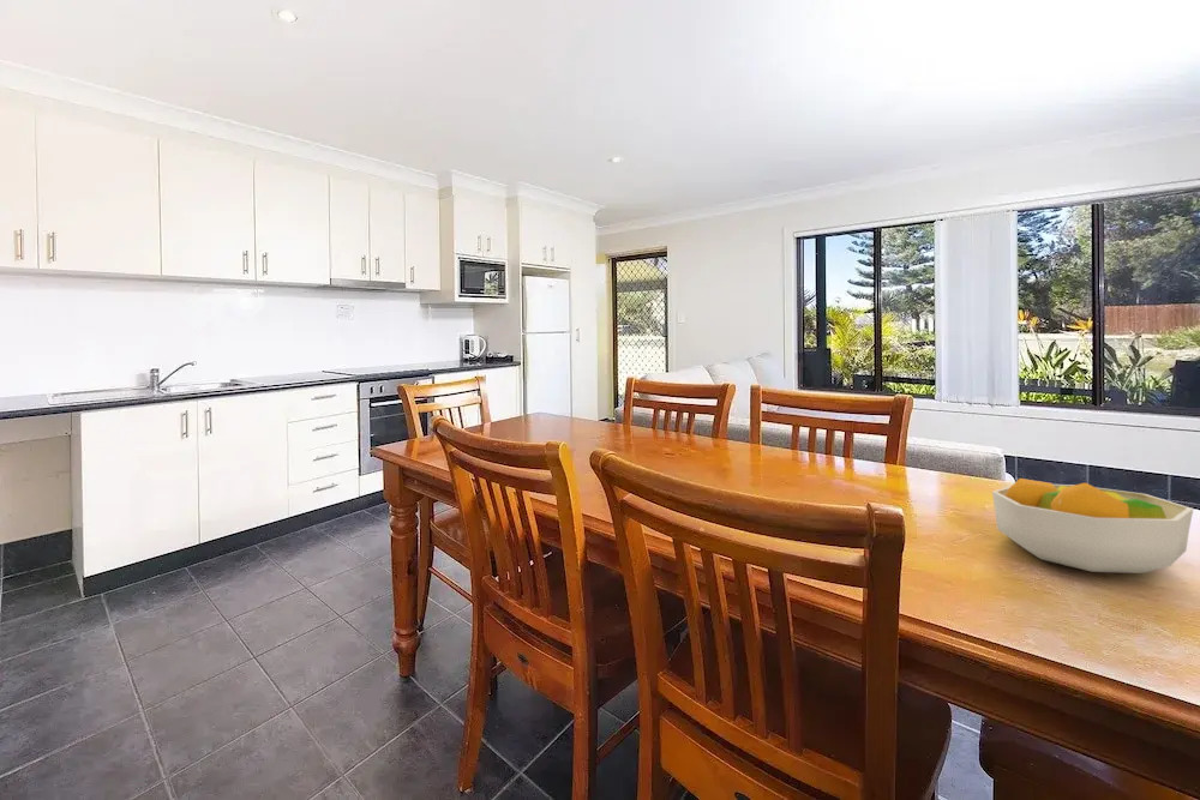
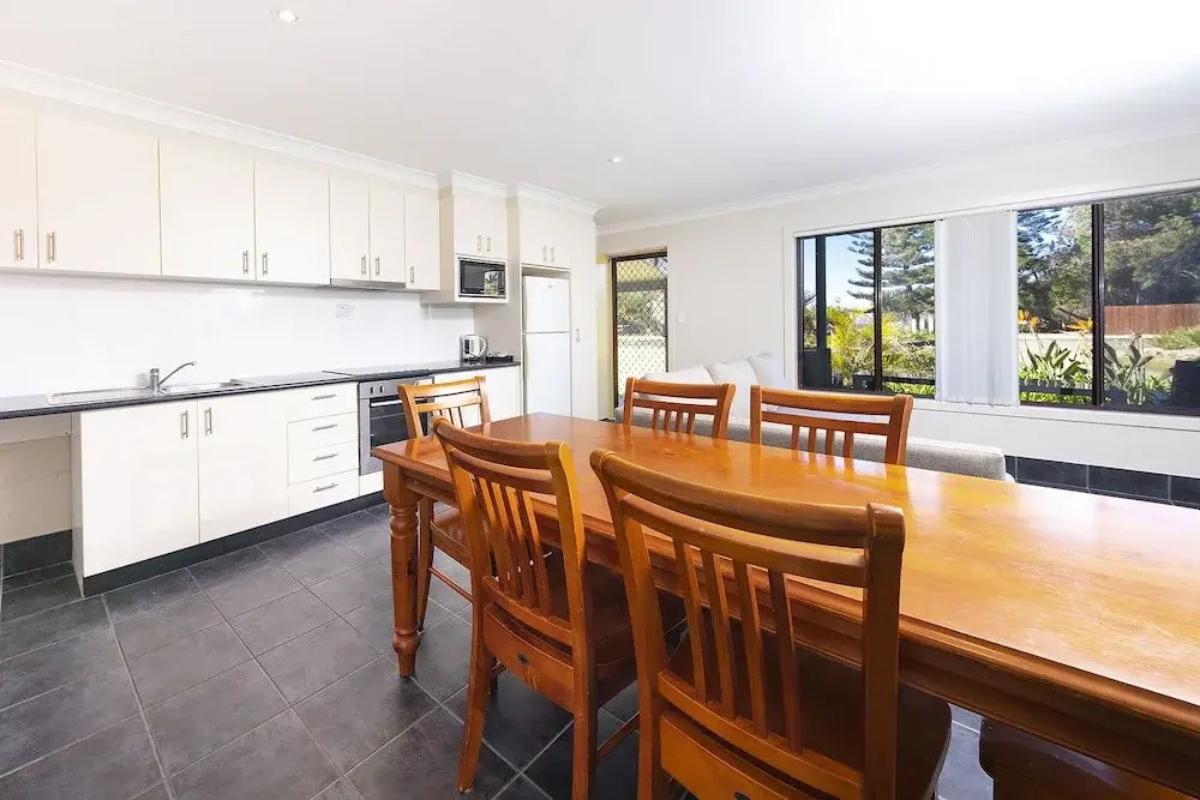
- fruit bowl [991,477,1194,575]
